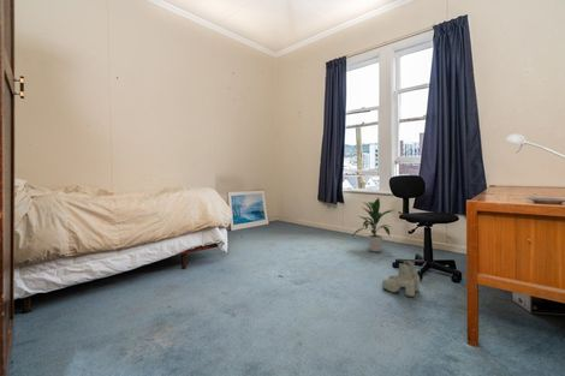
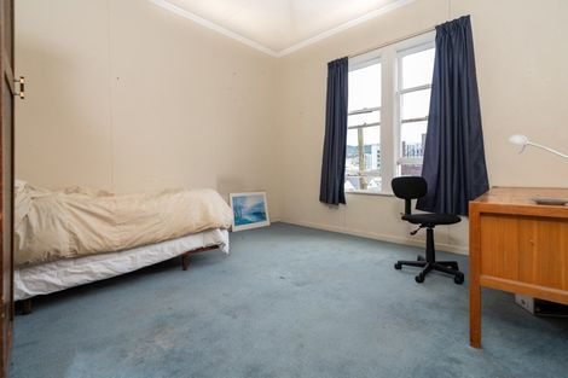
- boots [381,259,421,298]
- indoor plant [351,196,394,252]
